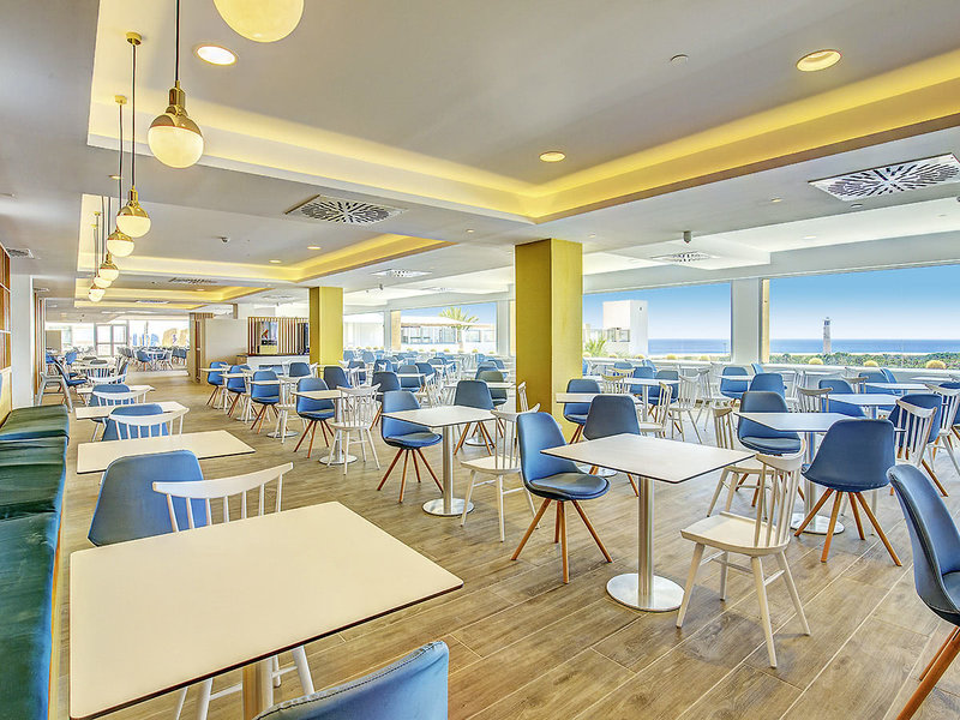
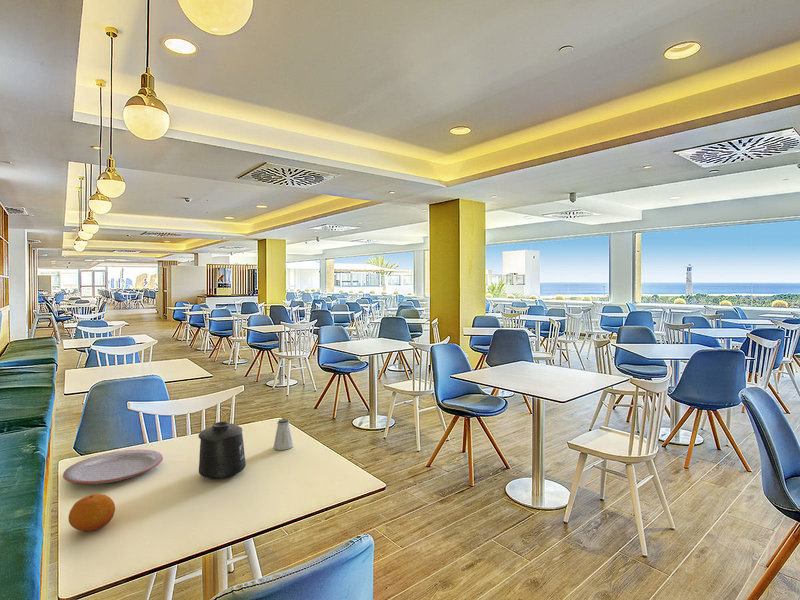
+ saltshaker [272,418,294,451]
+ plate [62,449,164,485]
+ fruit [67,493,116,532]
+ mug [198,421,247,480]
